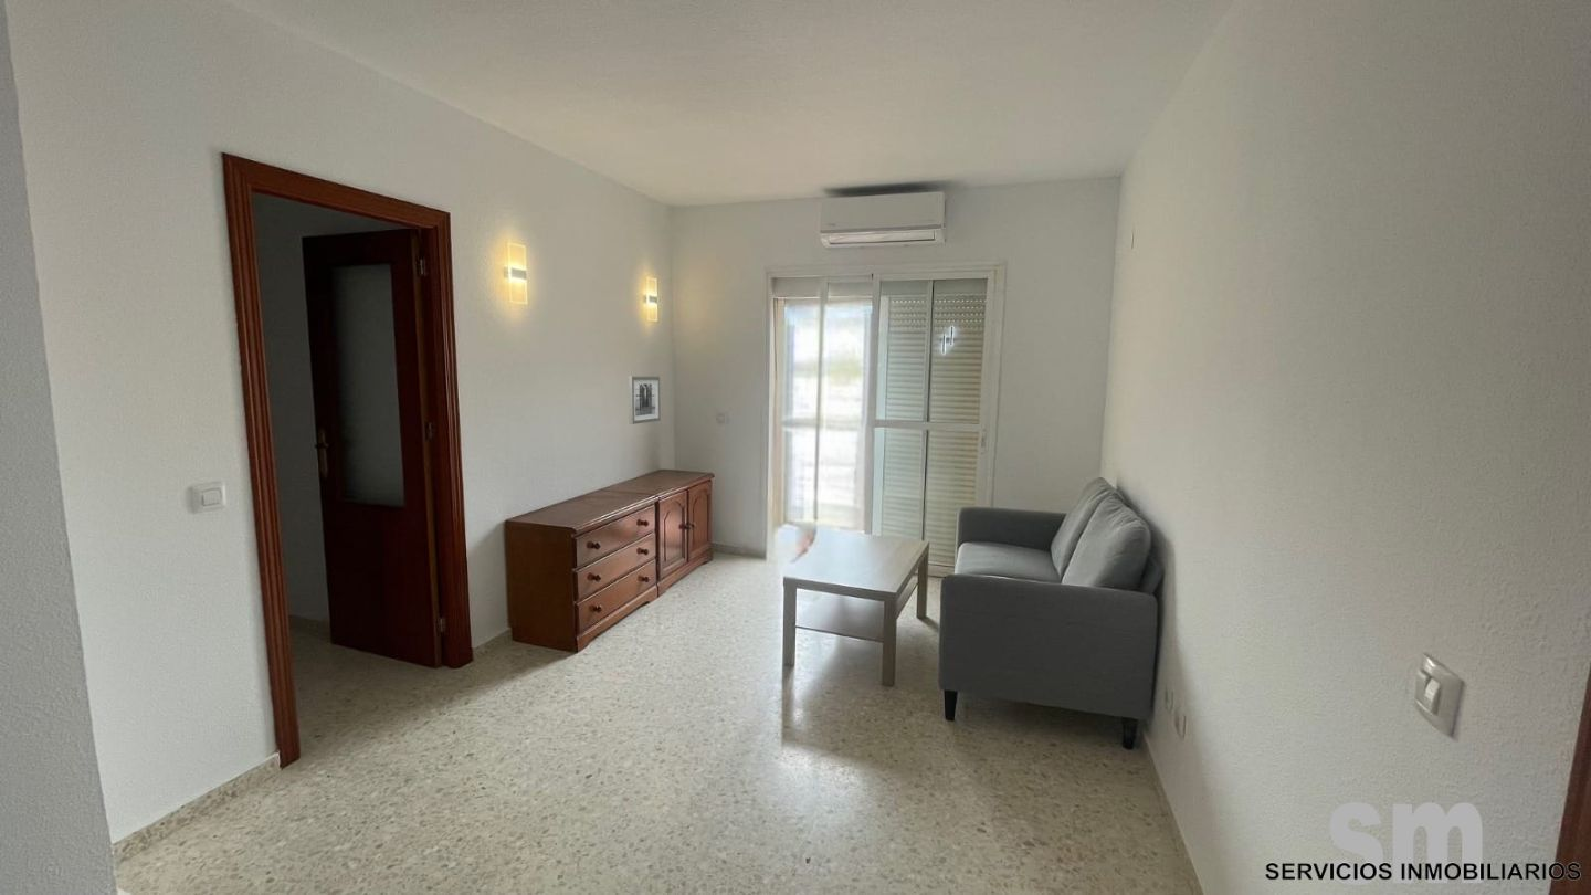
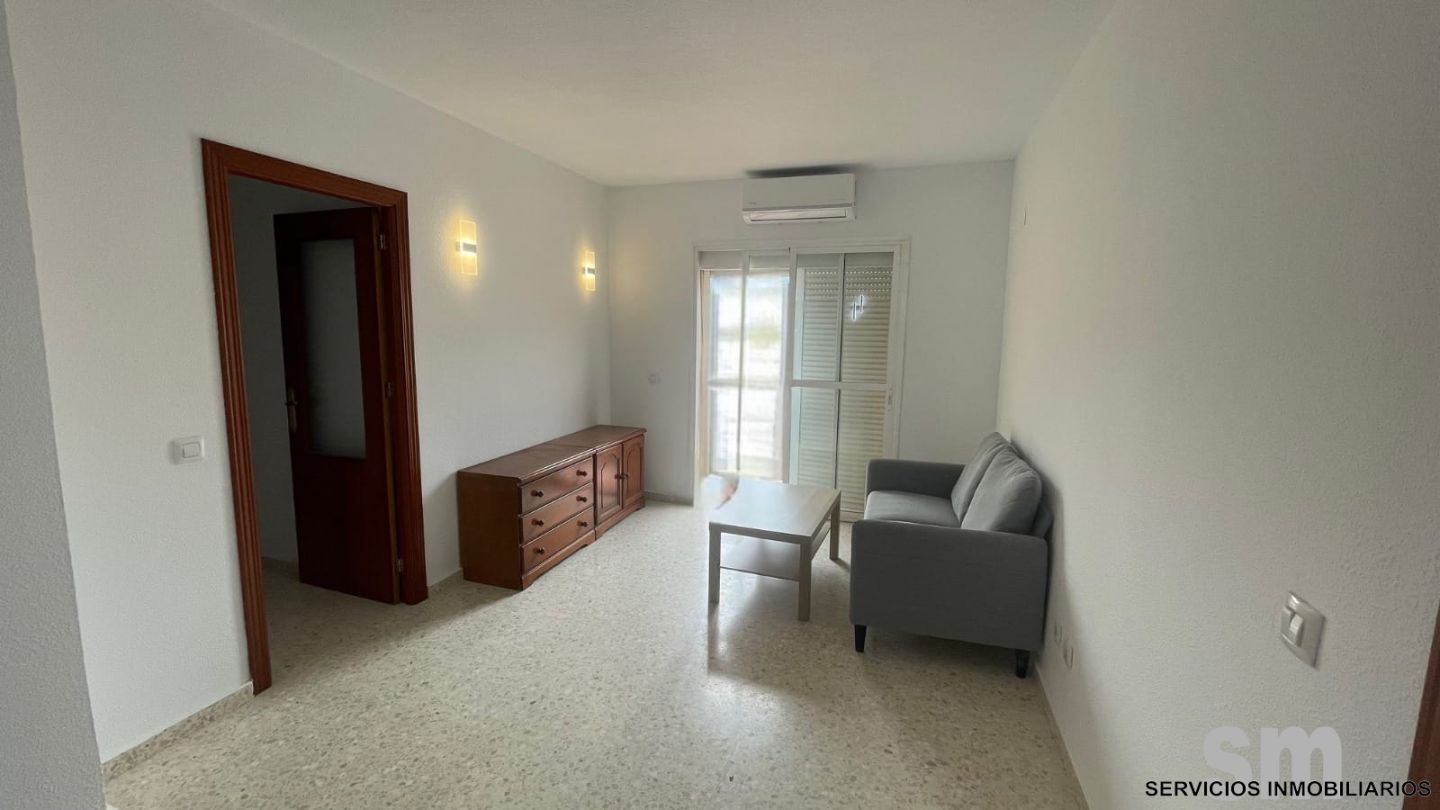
- wall art [628,376,661,425]
